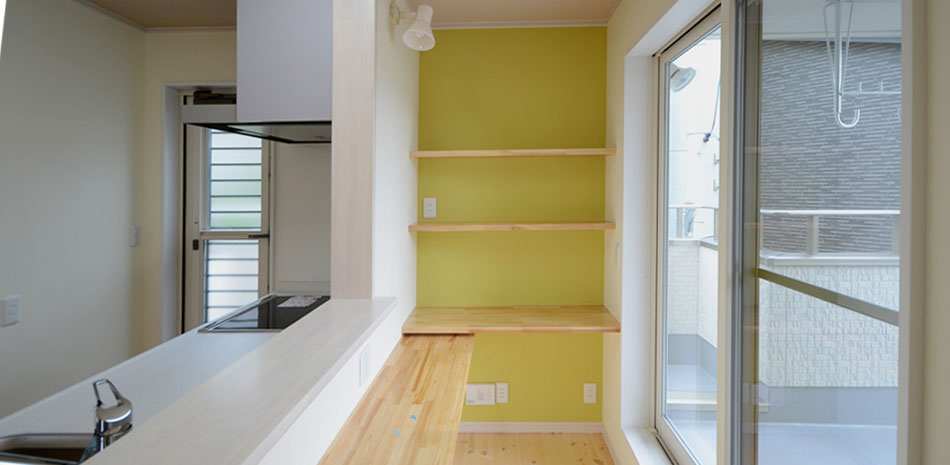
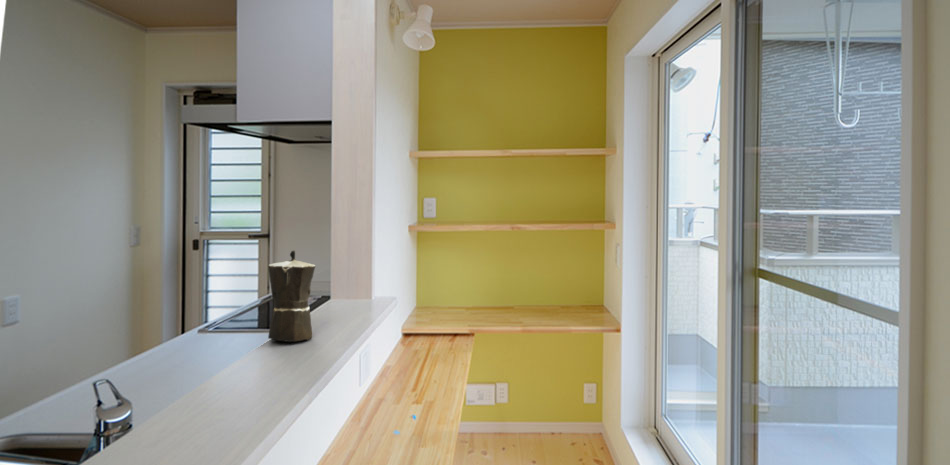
+ moka pot [267,249,316,343]
